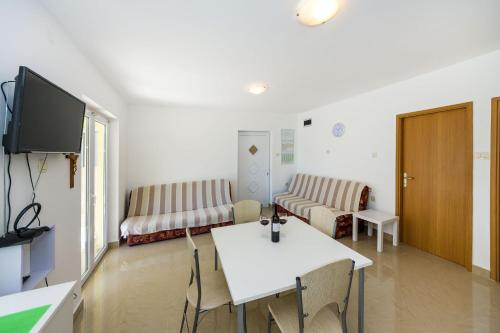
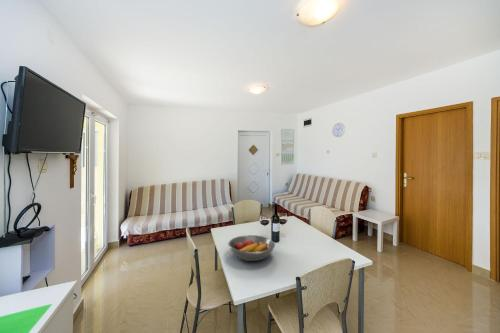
+ fruit bowl [227,234,276,262]
